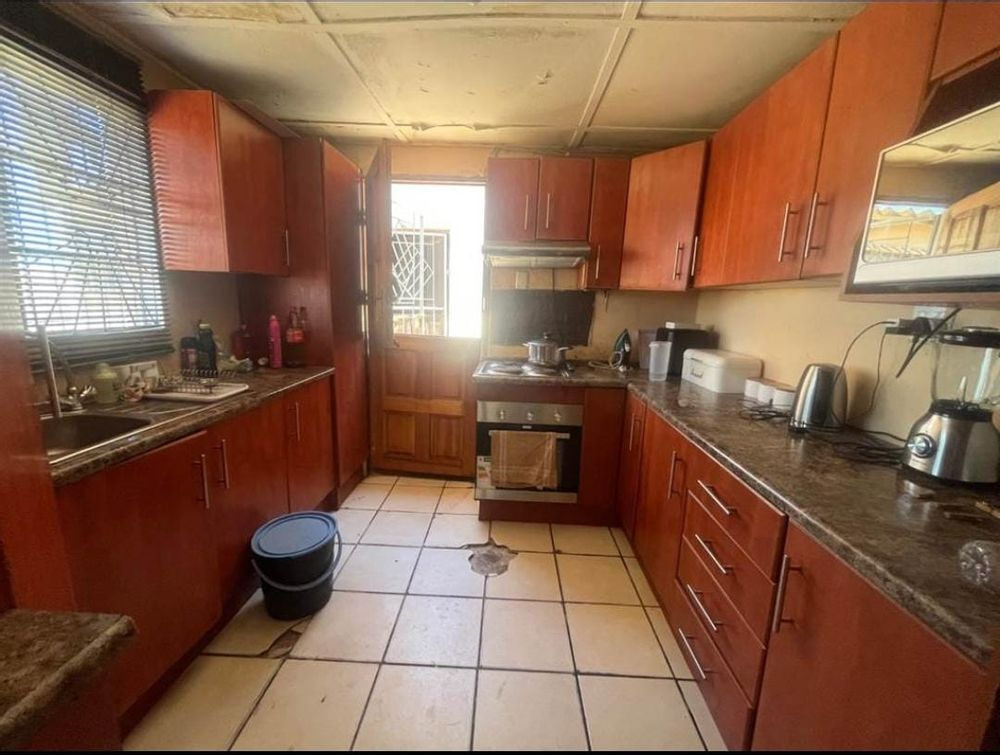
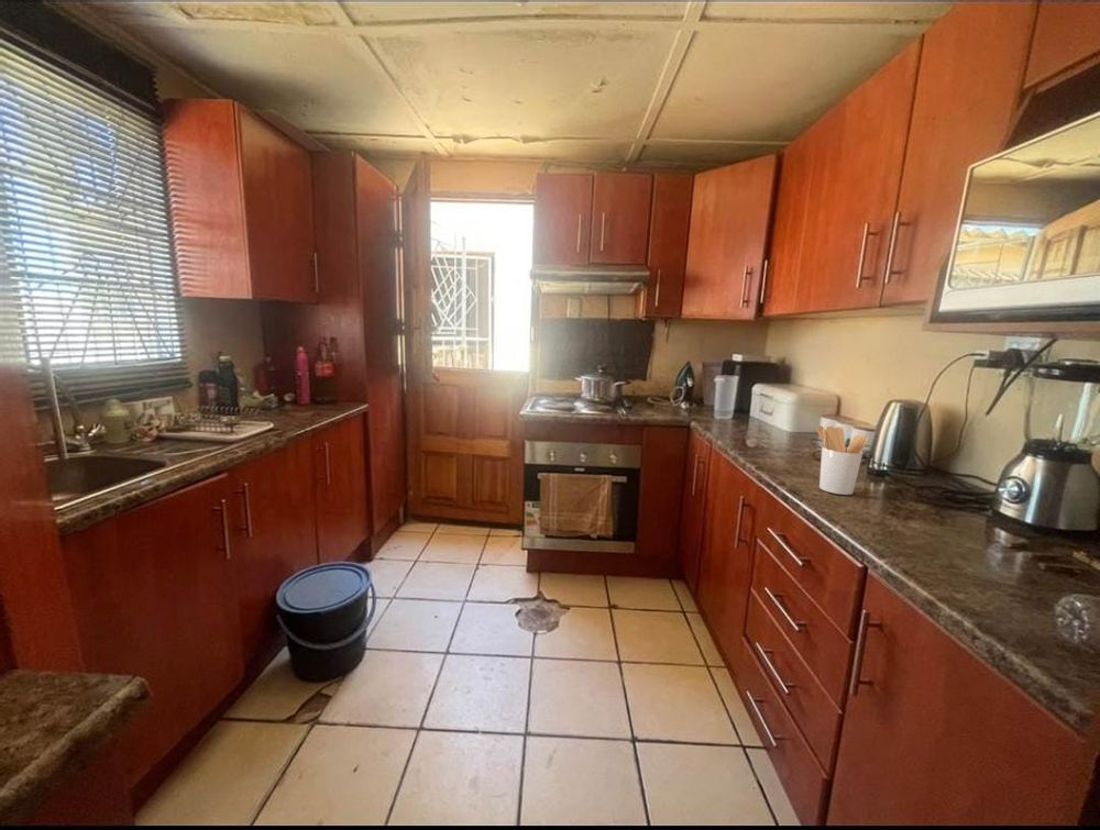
+ utensil holder [815,424,869,496]
